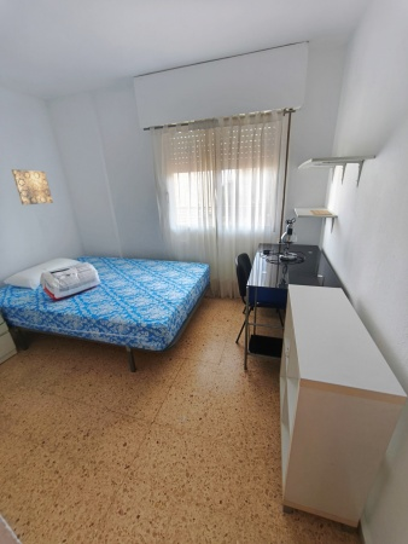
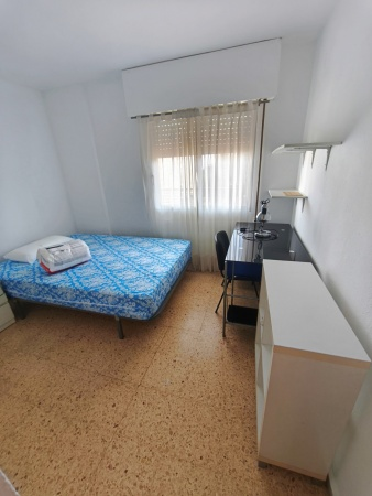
- wall art [11,168,54,206]
